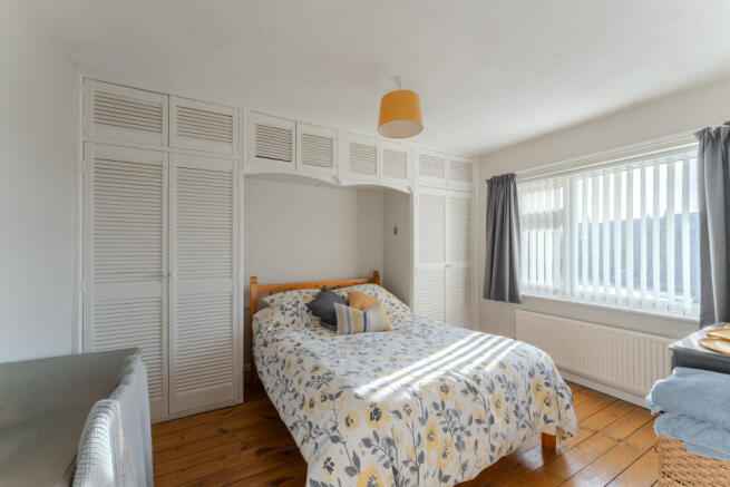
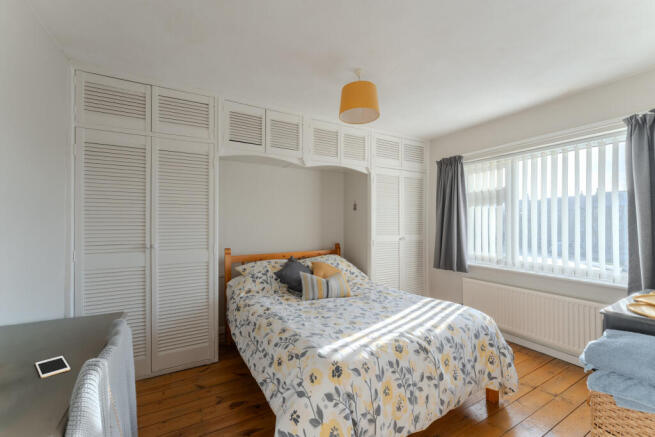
+ cell phone [34,355,71,379]
